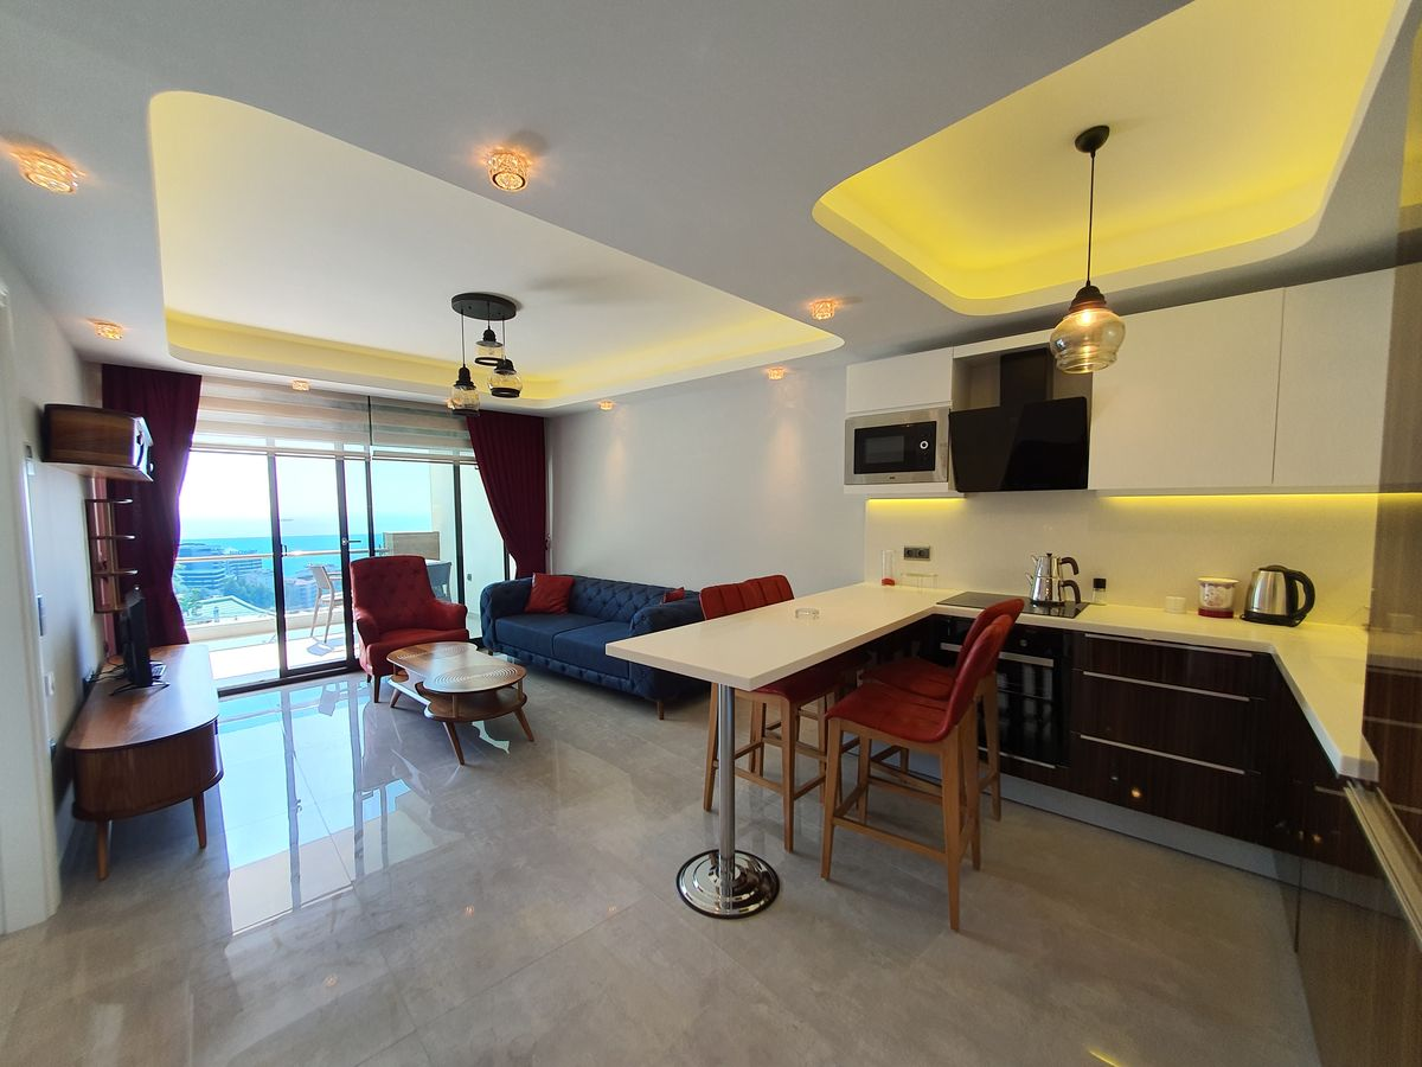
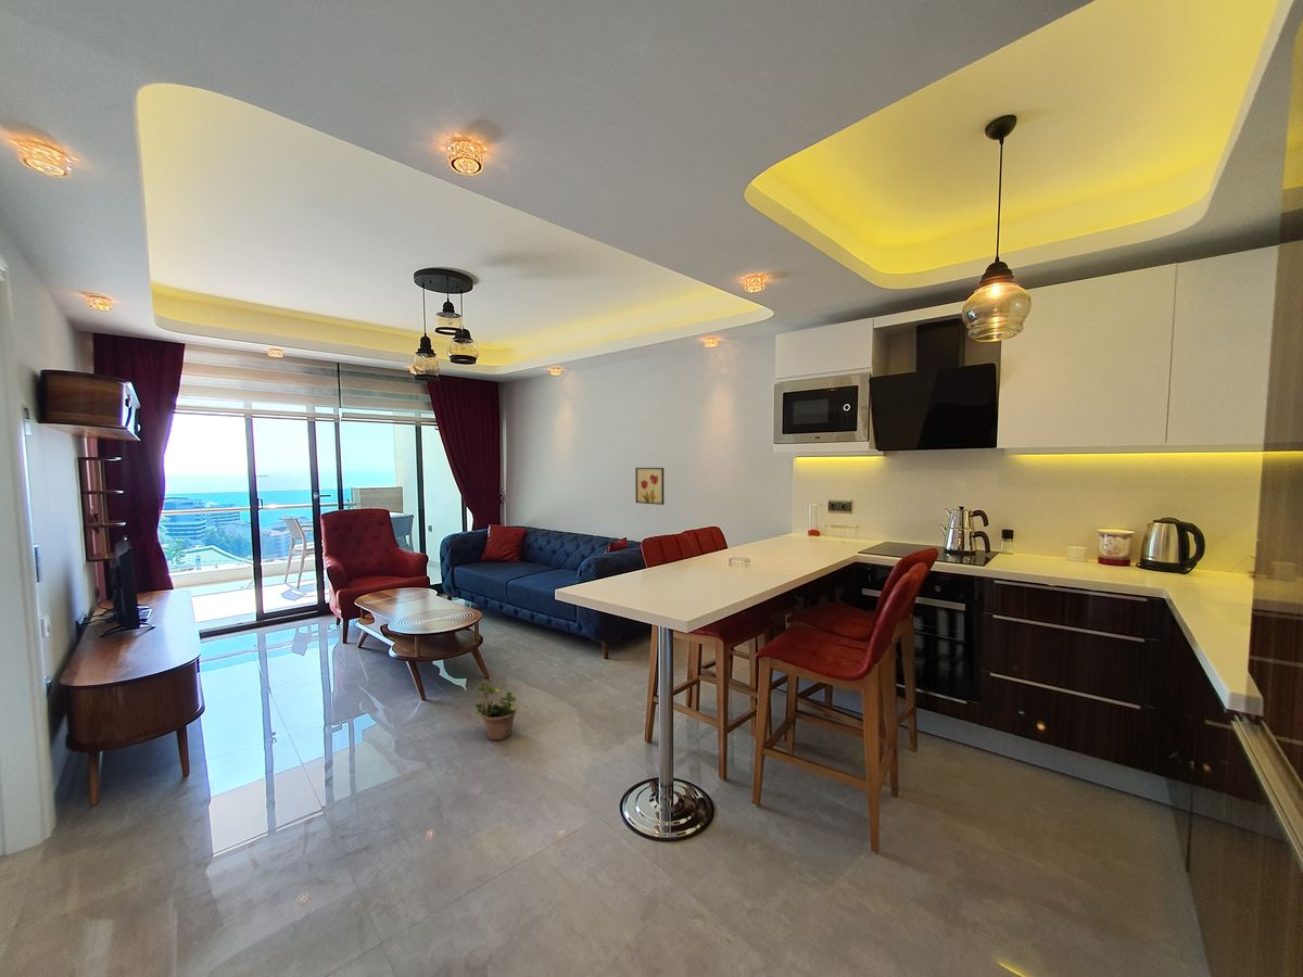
+ wall art [634,467,665,506]
+ potted plant [472,677,520,741]
